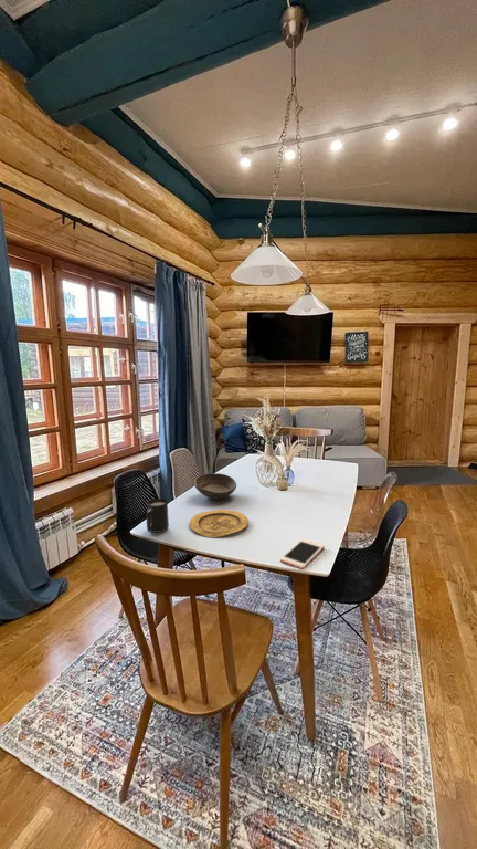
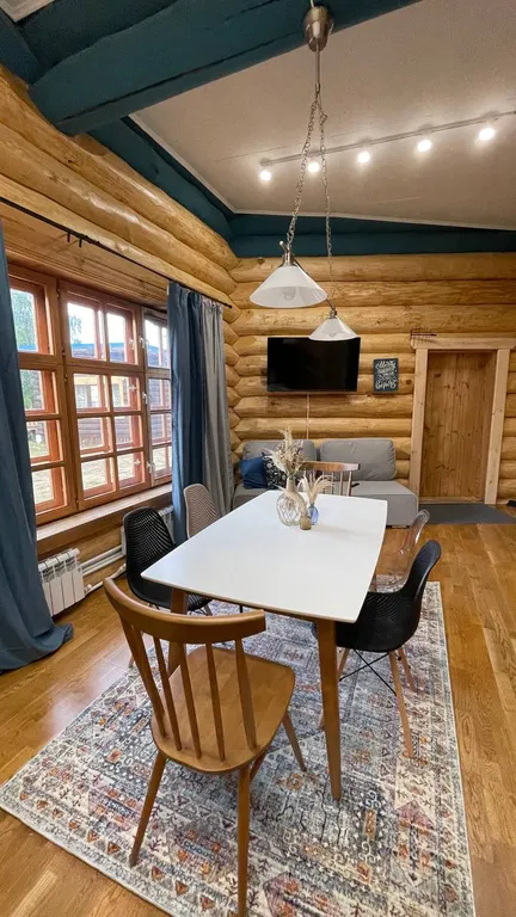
- plate [189,509,250,538]
- cell phone [279,537,326,570]
- bowl [193,472,237,500]
- mug [145,497,170,534]
